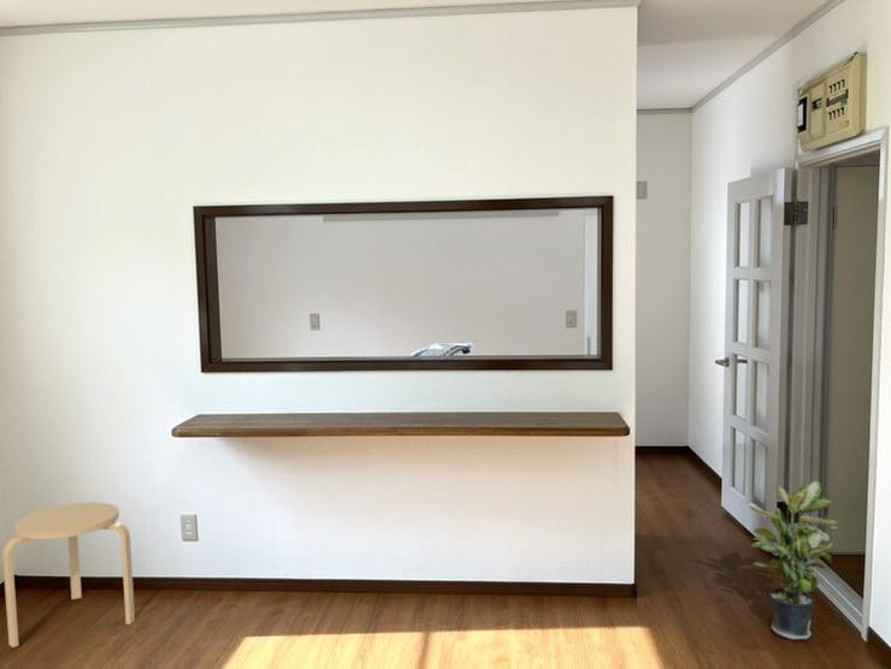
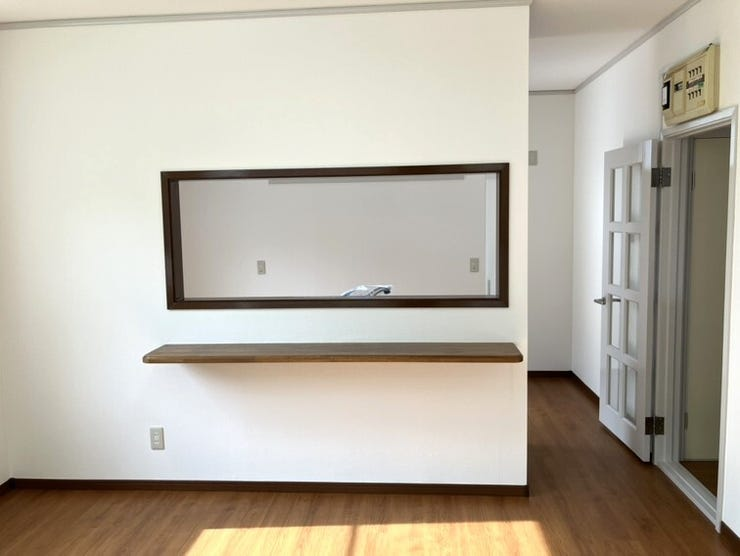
- potted plant [748,479,842,641]
- stool [1,501,136,649]
